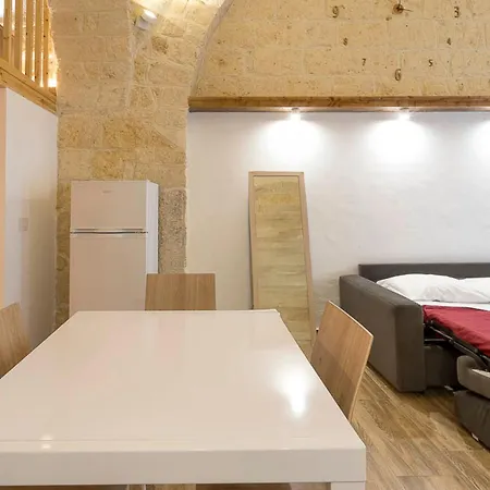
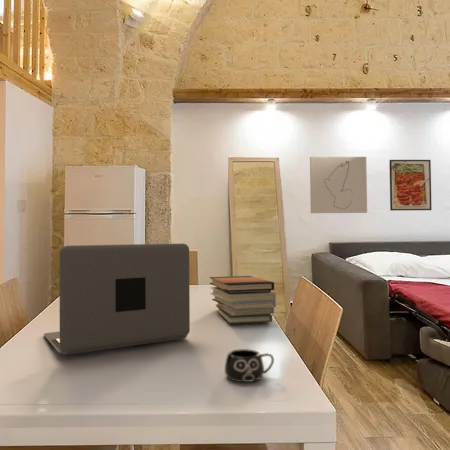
+ wall art [309,156,368,214]
+ laptop [43,243,191,356]
+ mug [224,348,275,383]
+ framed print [388,159,433,212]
+ book stack [209,275,277,325]
